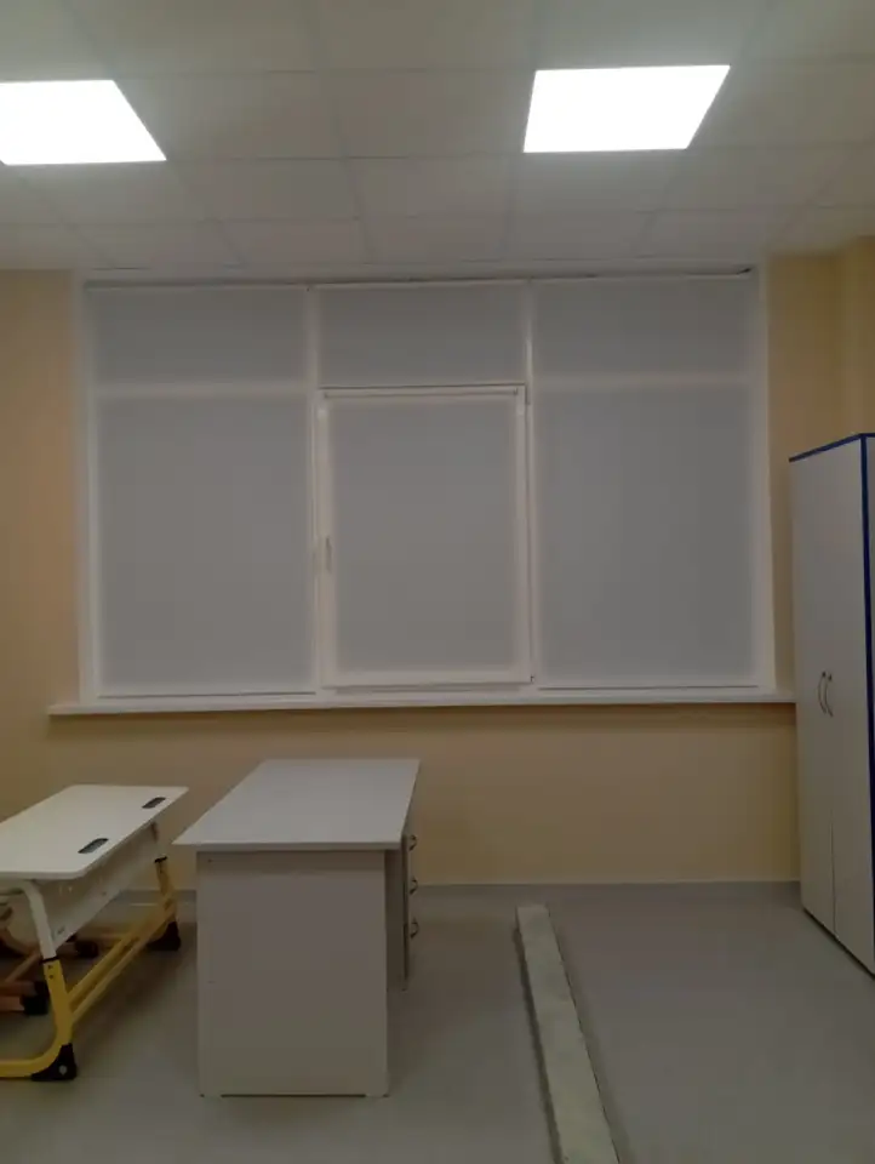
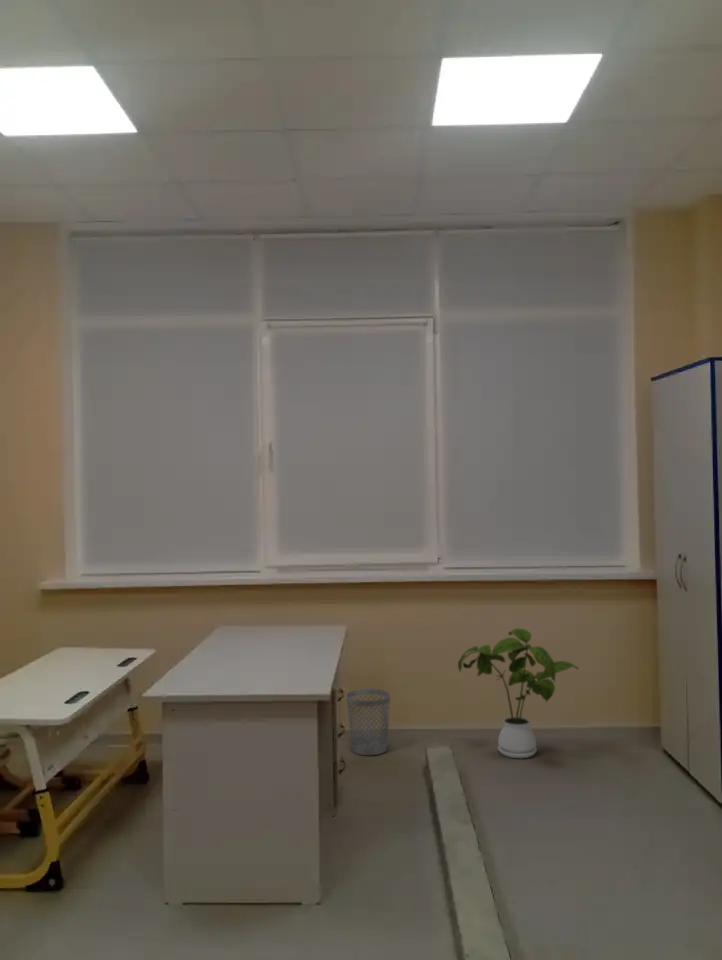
+ house plant [457,627,580,759]
+ wastebasket [345,688,392,756]
